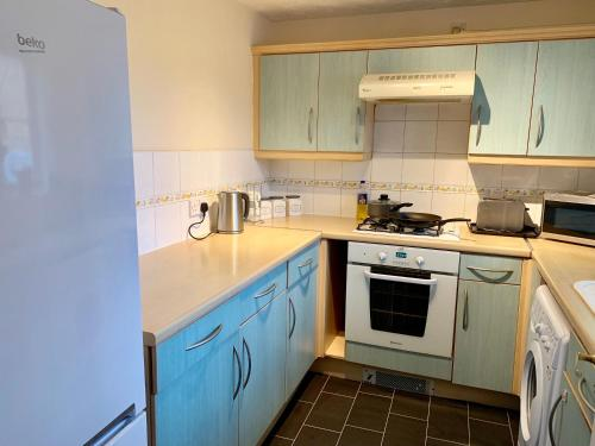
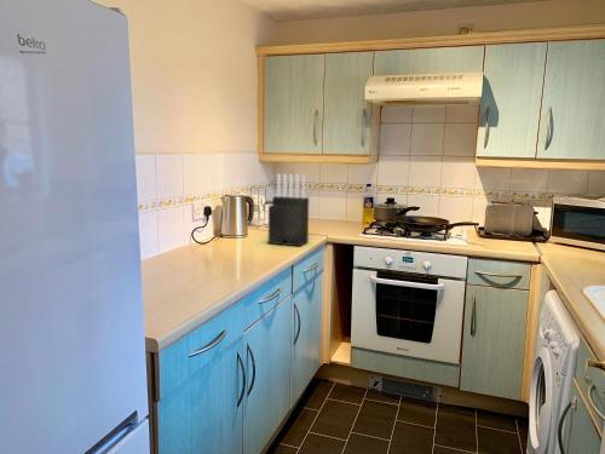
+ knife block [267,172,310,247]
